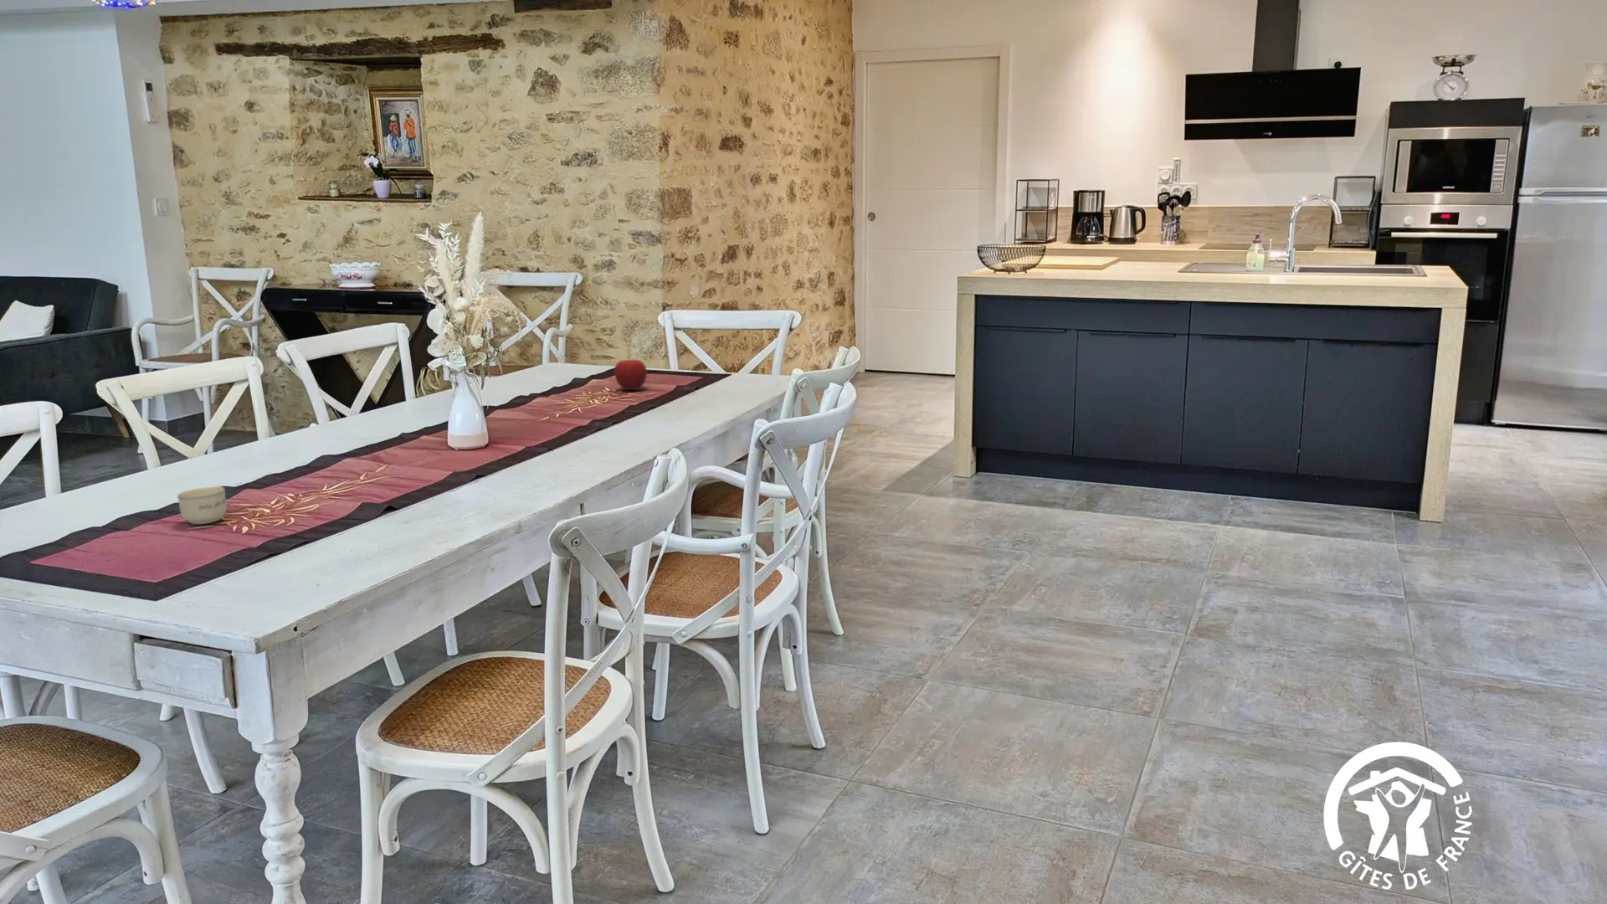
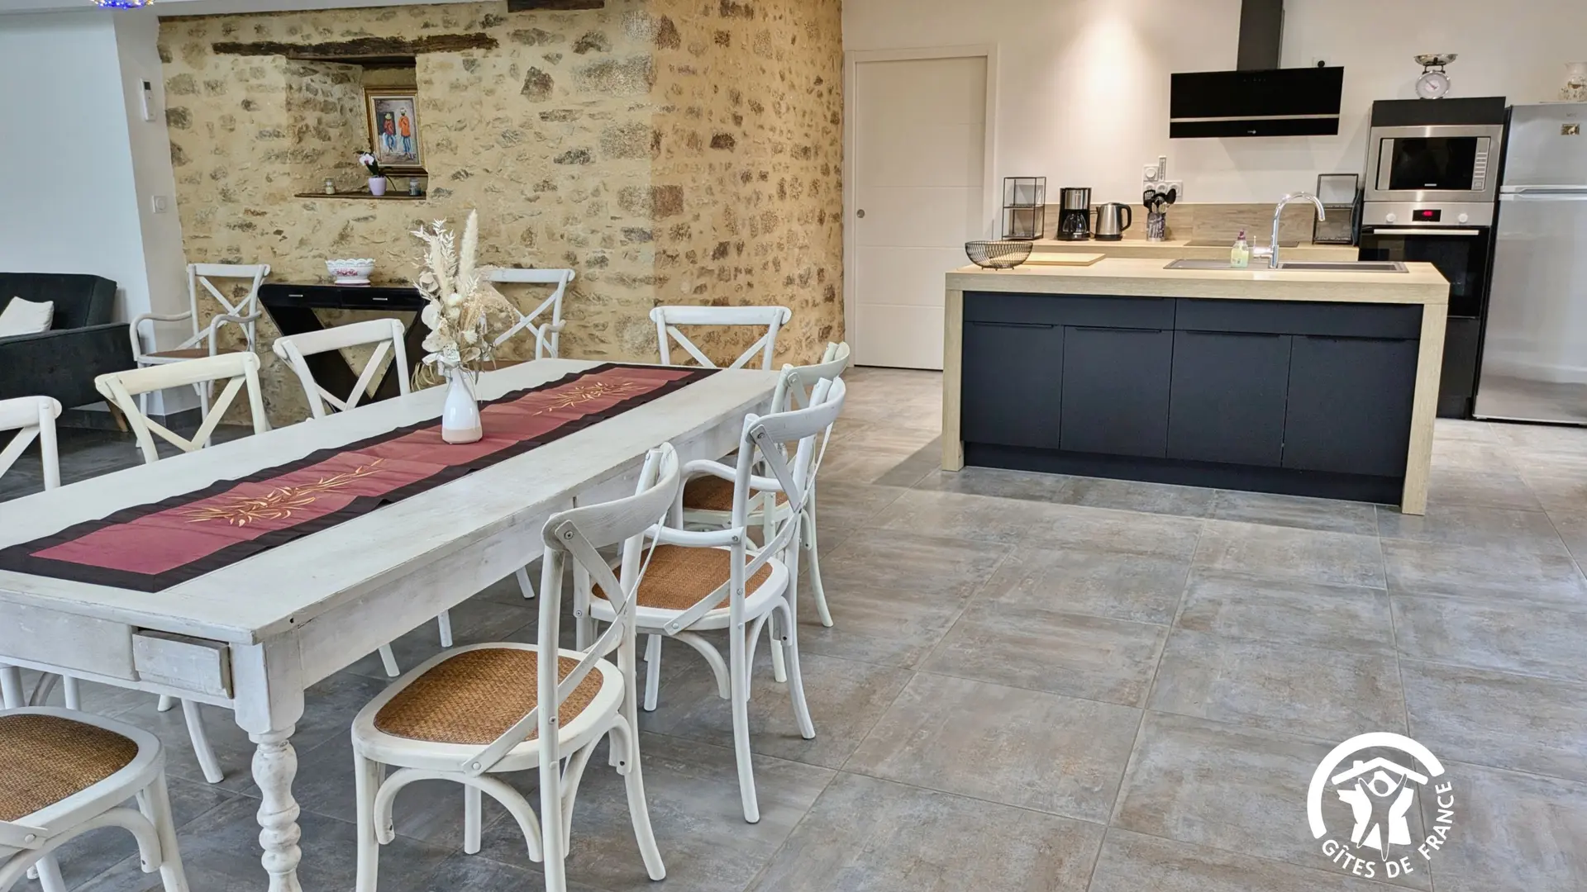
- cup [175,485,227,524]
- fruit [614,355,648,391]
